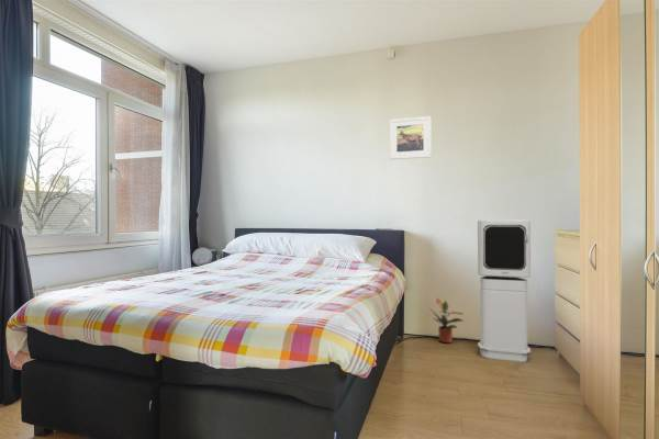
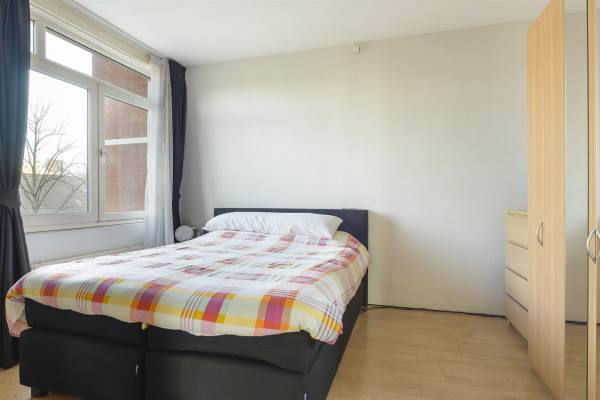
- air purifier [477,218,532,363]
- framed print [389,115,432,160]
- potted plant [427,296,466,344]
